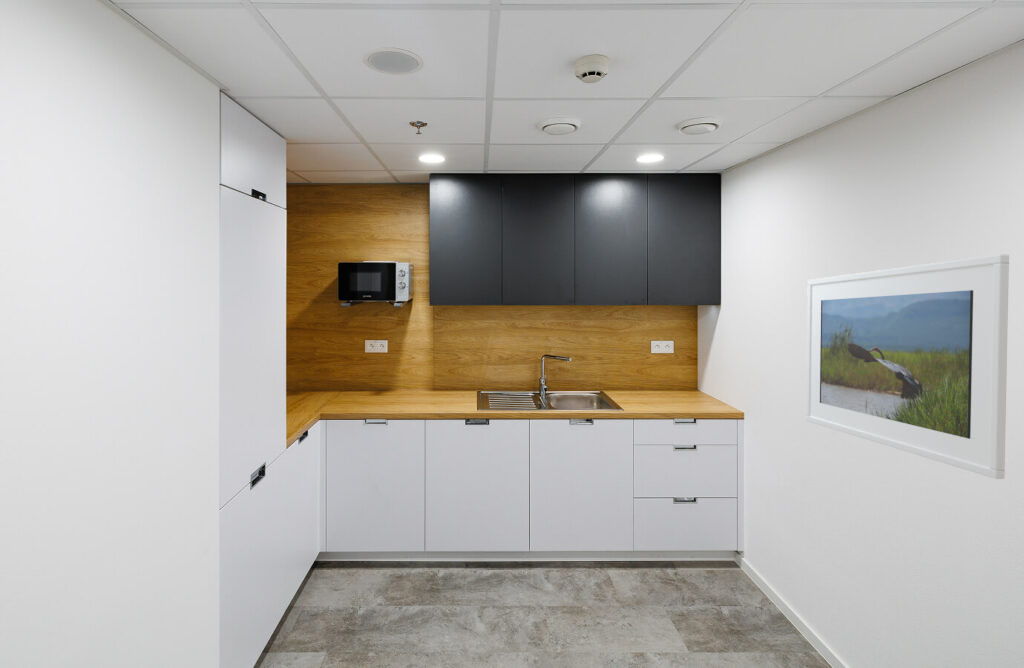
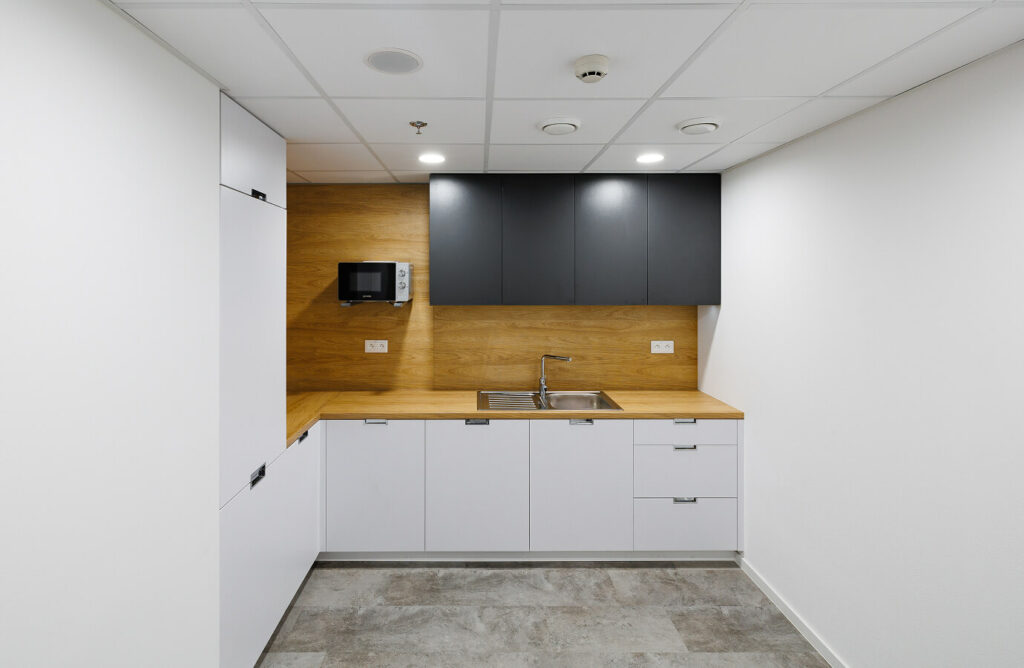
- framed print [805,253,1010,480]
